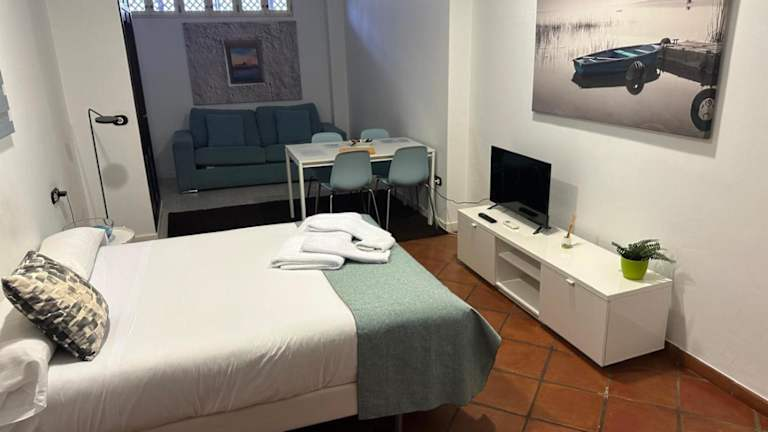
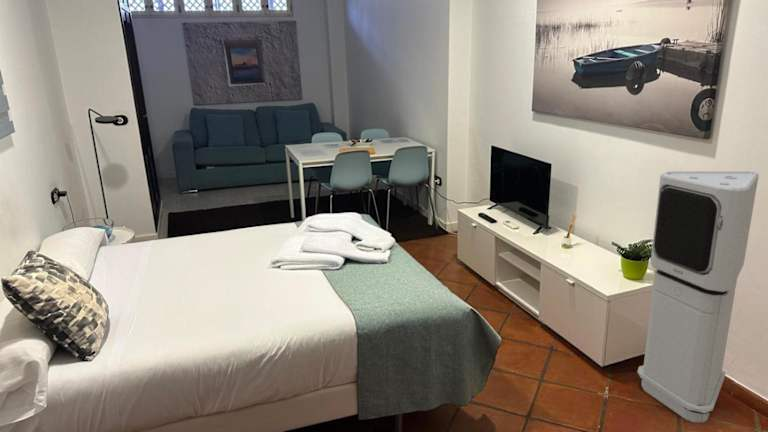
+ air purifier [636,171,760,424]
